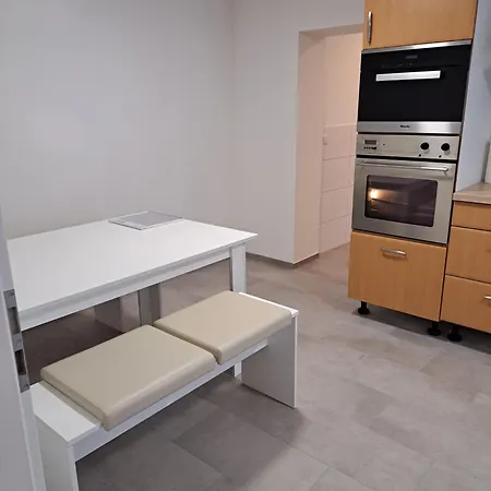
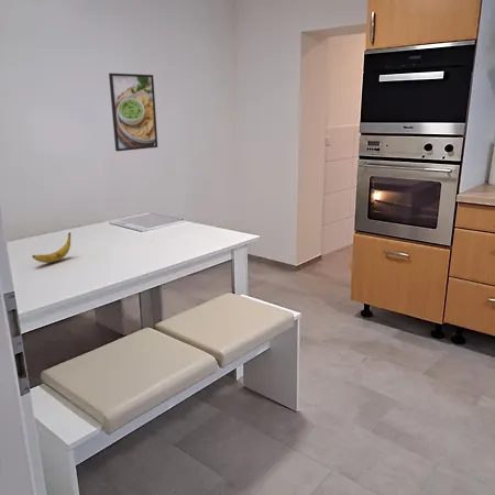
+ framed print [108,73,158,152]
+ banana [31,231,72,264]
